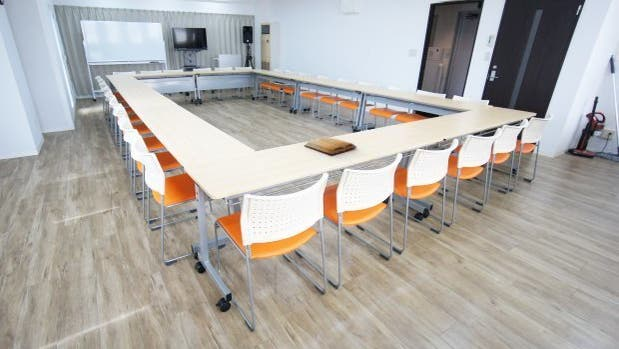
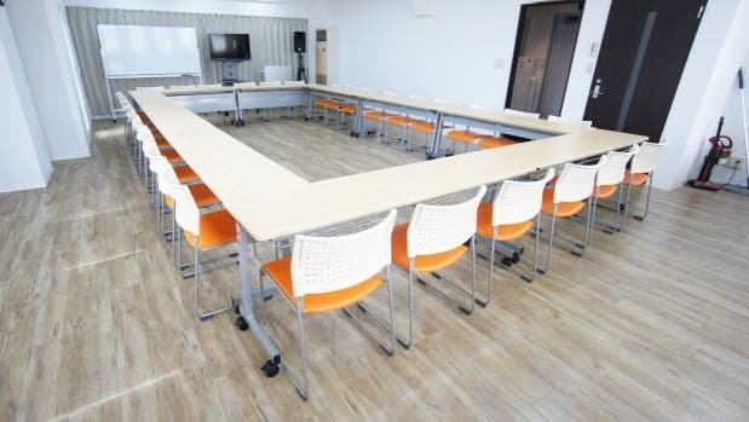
- bible [303,135,358,156]
